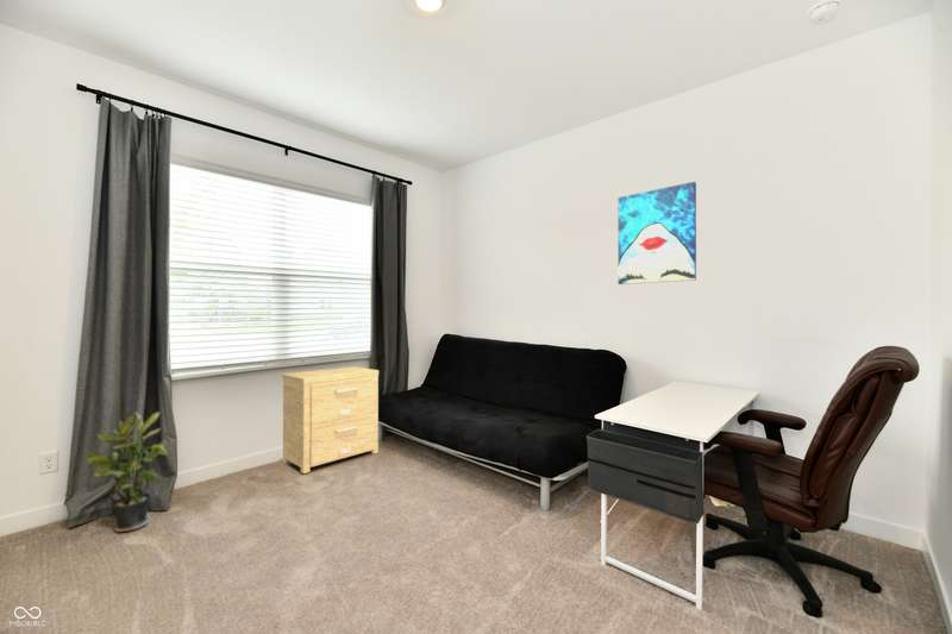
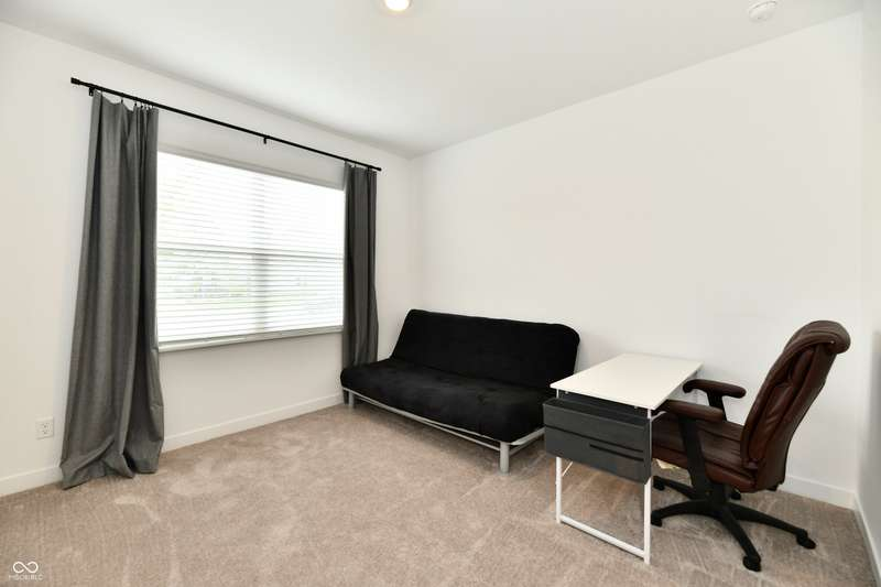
- side table [281,365,380,475]
- potted plant [84,410,169,534]
- wall art [618,181,697,285]
